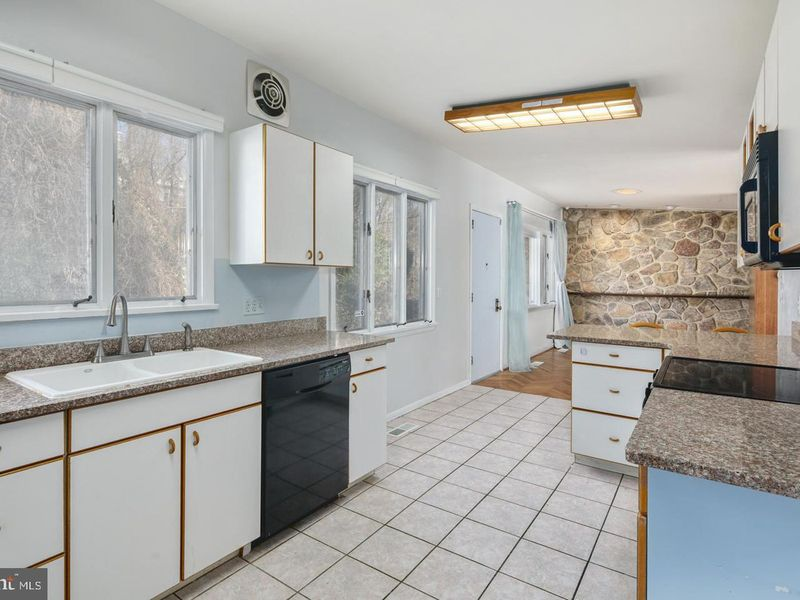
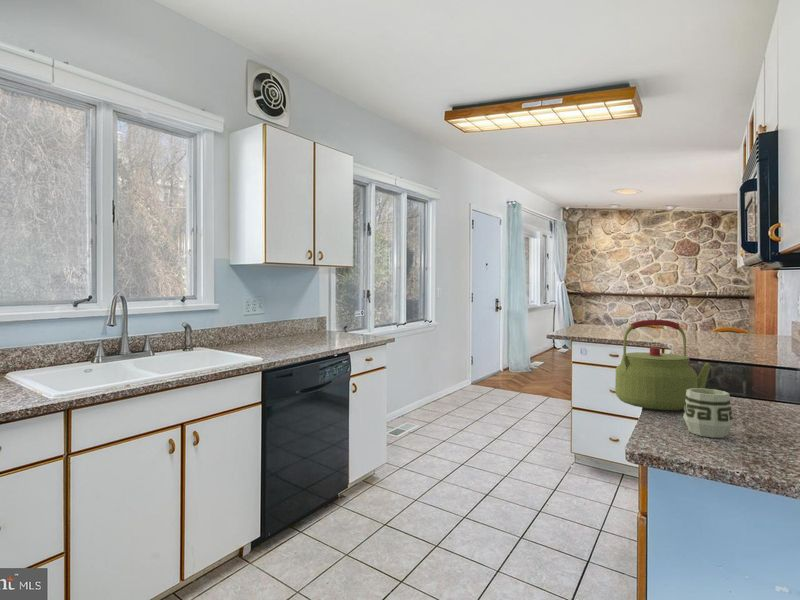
+ kettle [614,319,713,411]
+ cup [682,388,734,438]
